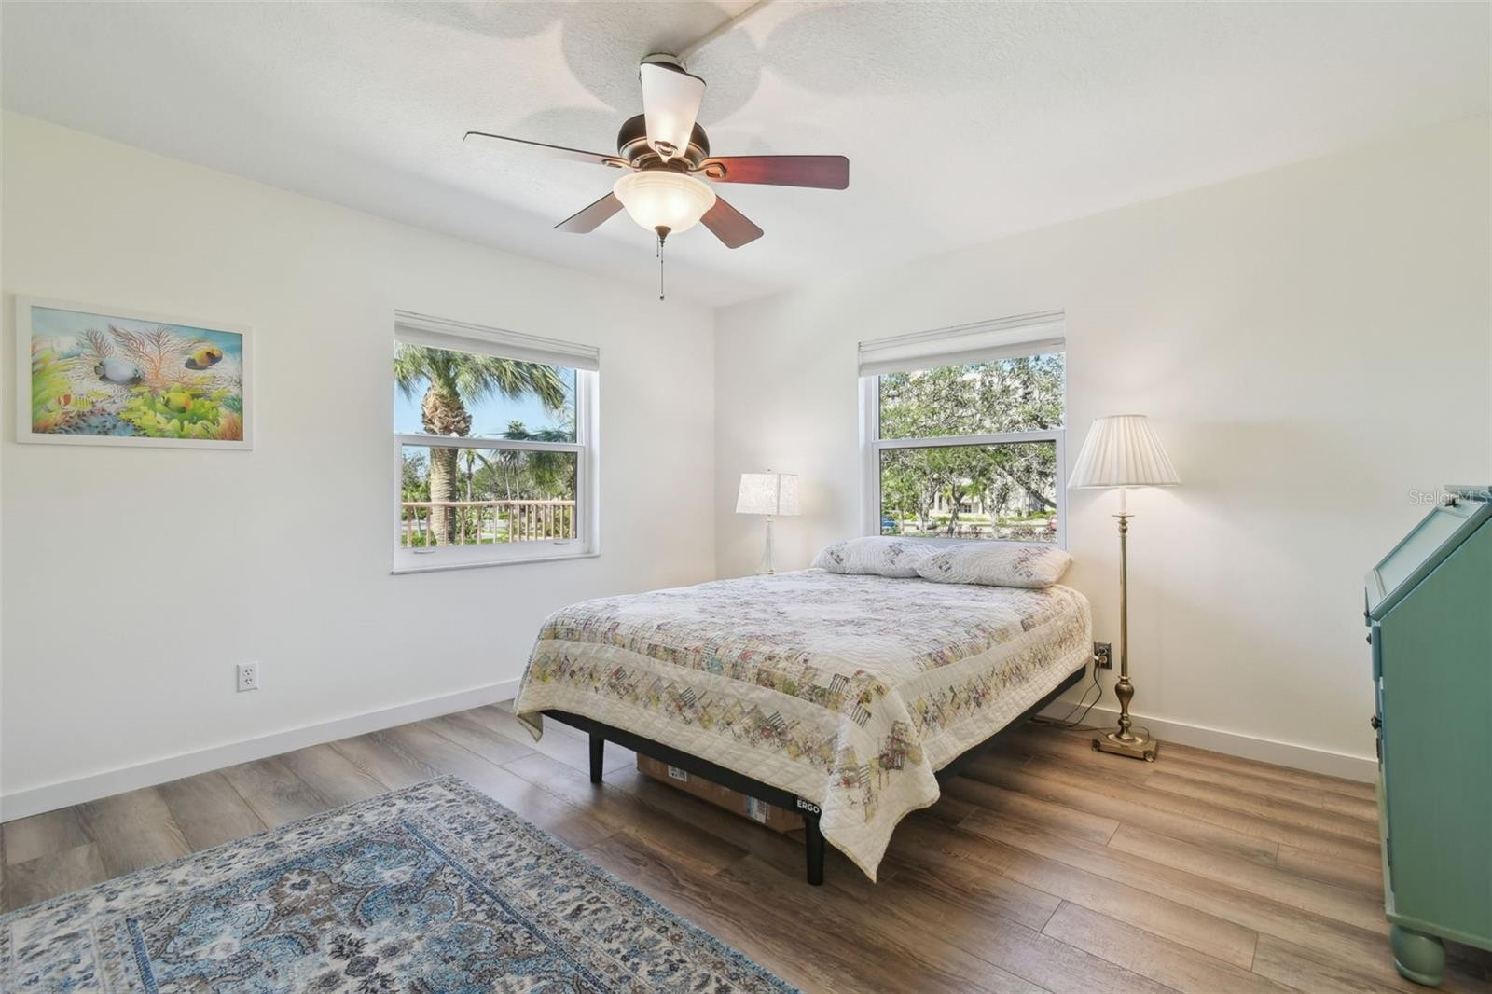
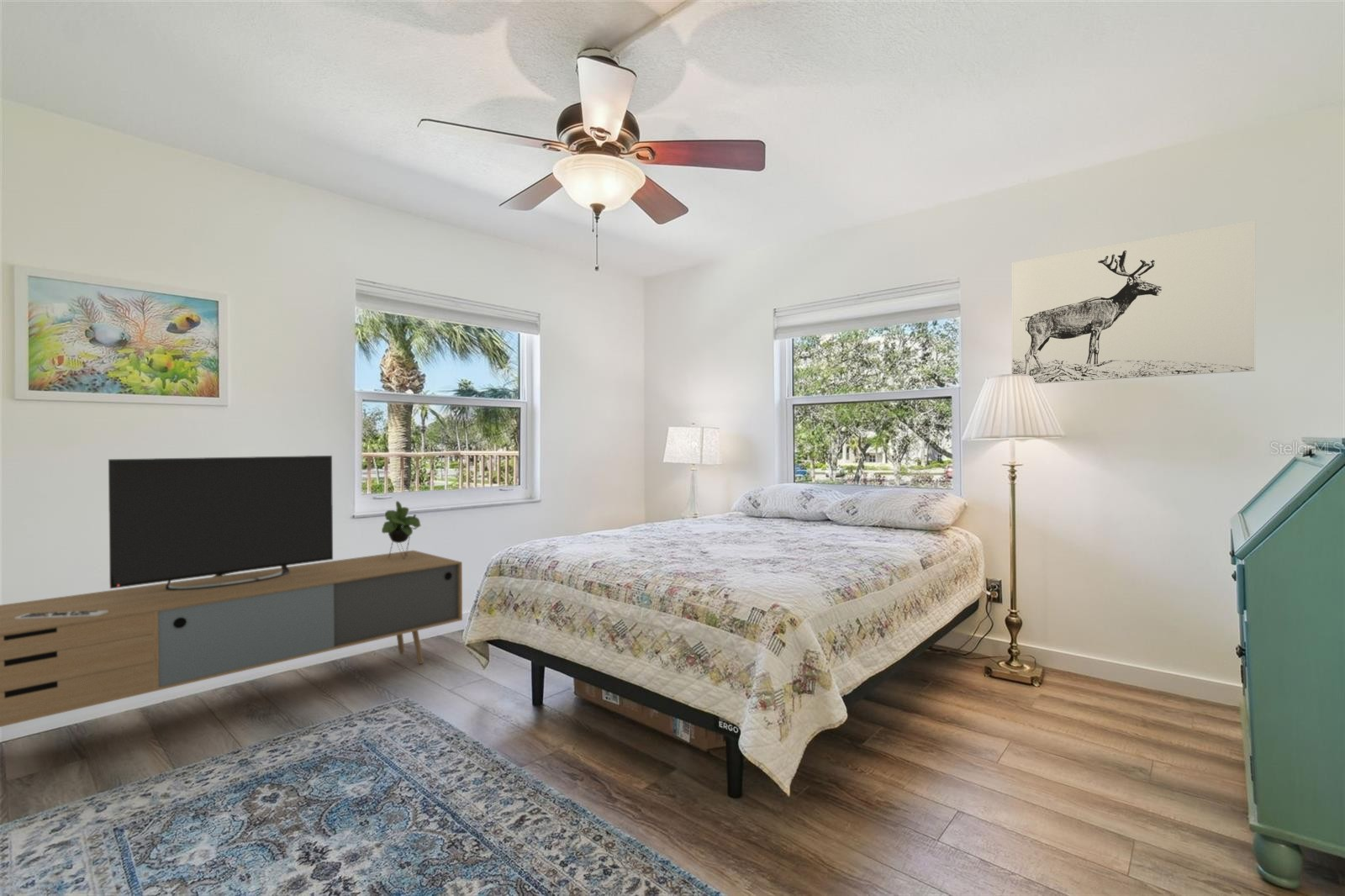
+ wall art [1011,219,1257,384]
+ media console [0,455,463,728]
